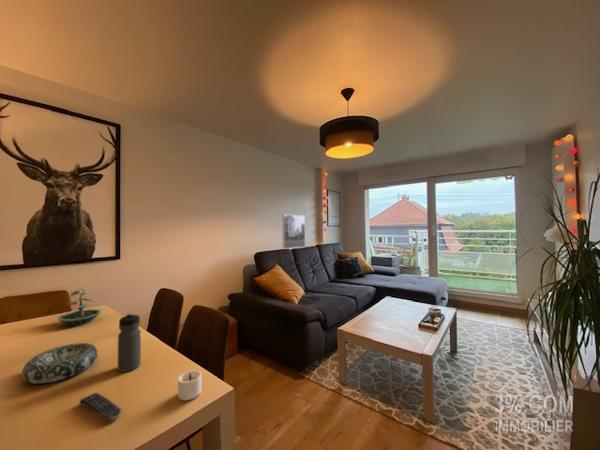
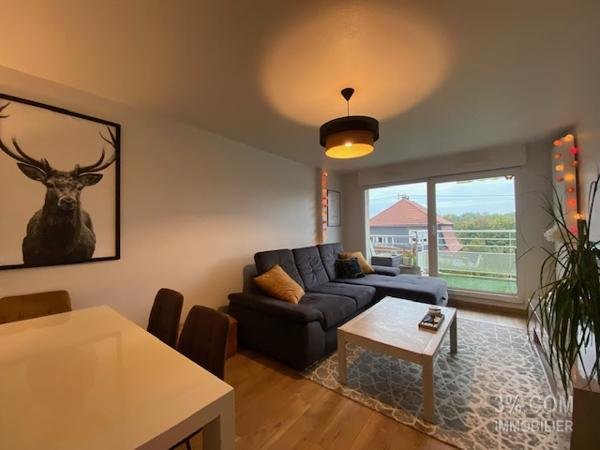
- terrarium [57,288,102,327]
- water bottle [117,312,142,373]
- candle [177,369,202,401]
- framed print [282,214,306,250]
- decorative bowl [21,342,99,385]
- remote control [79,392,122,421]
